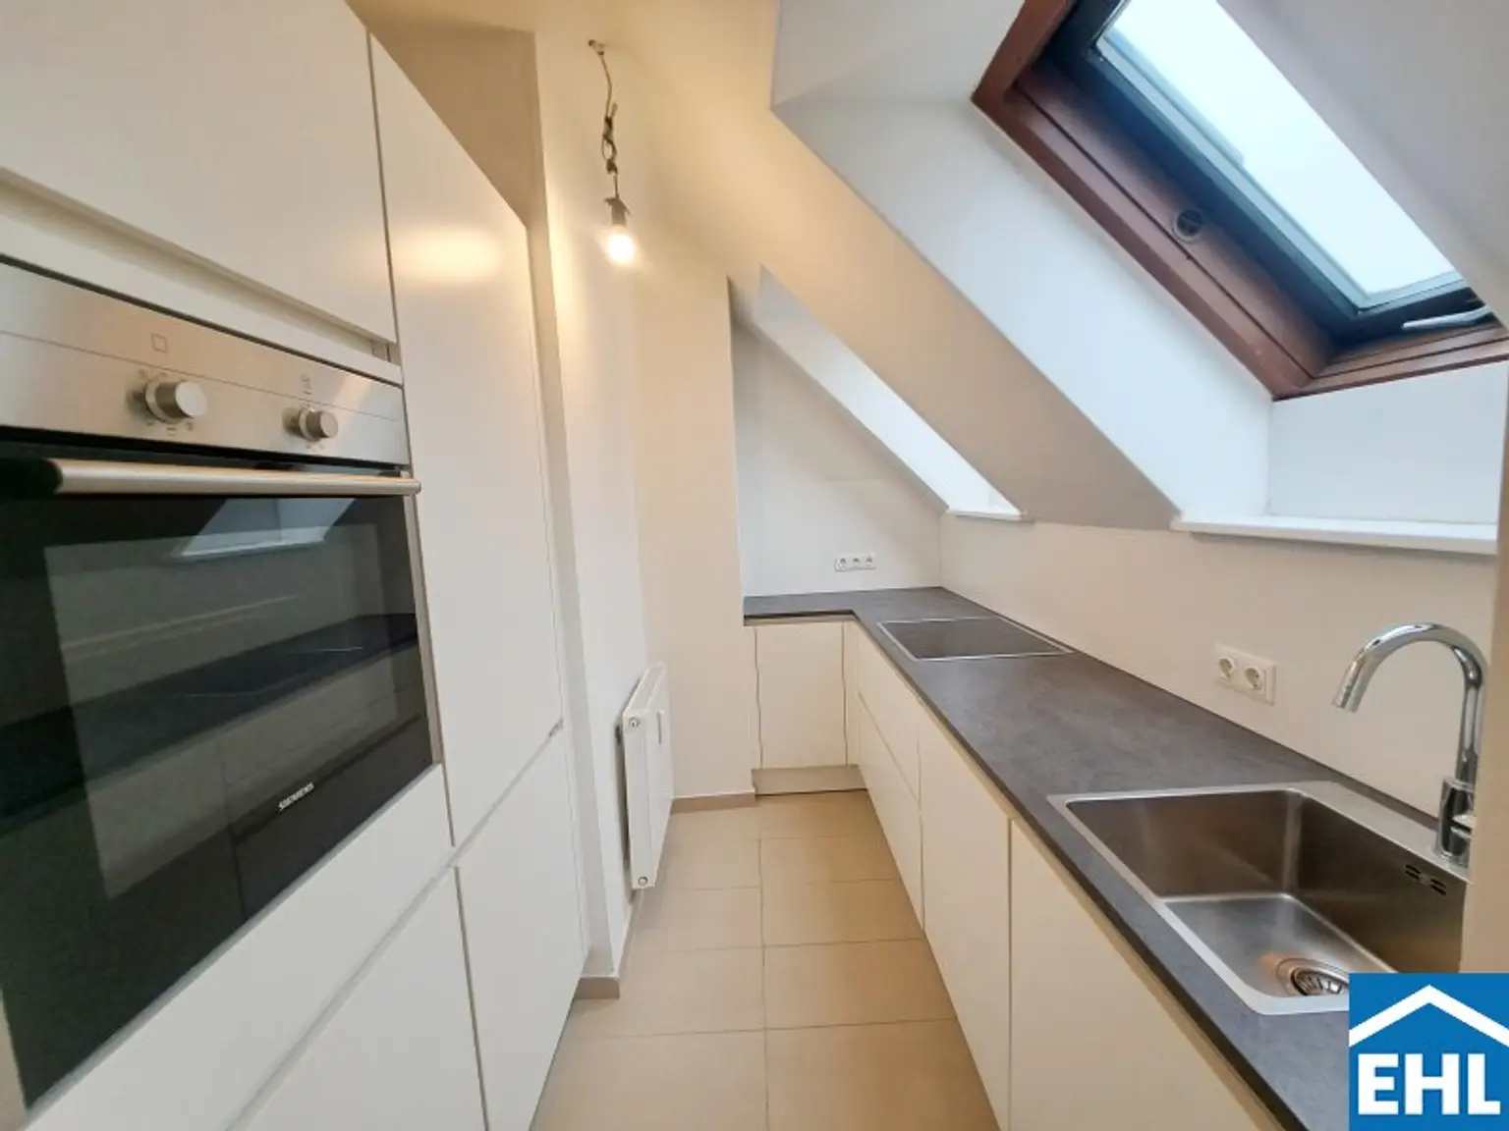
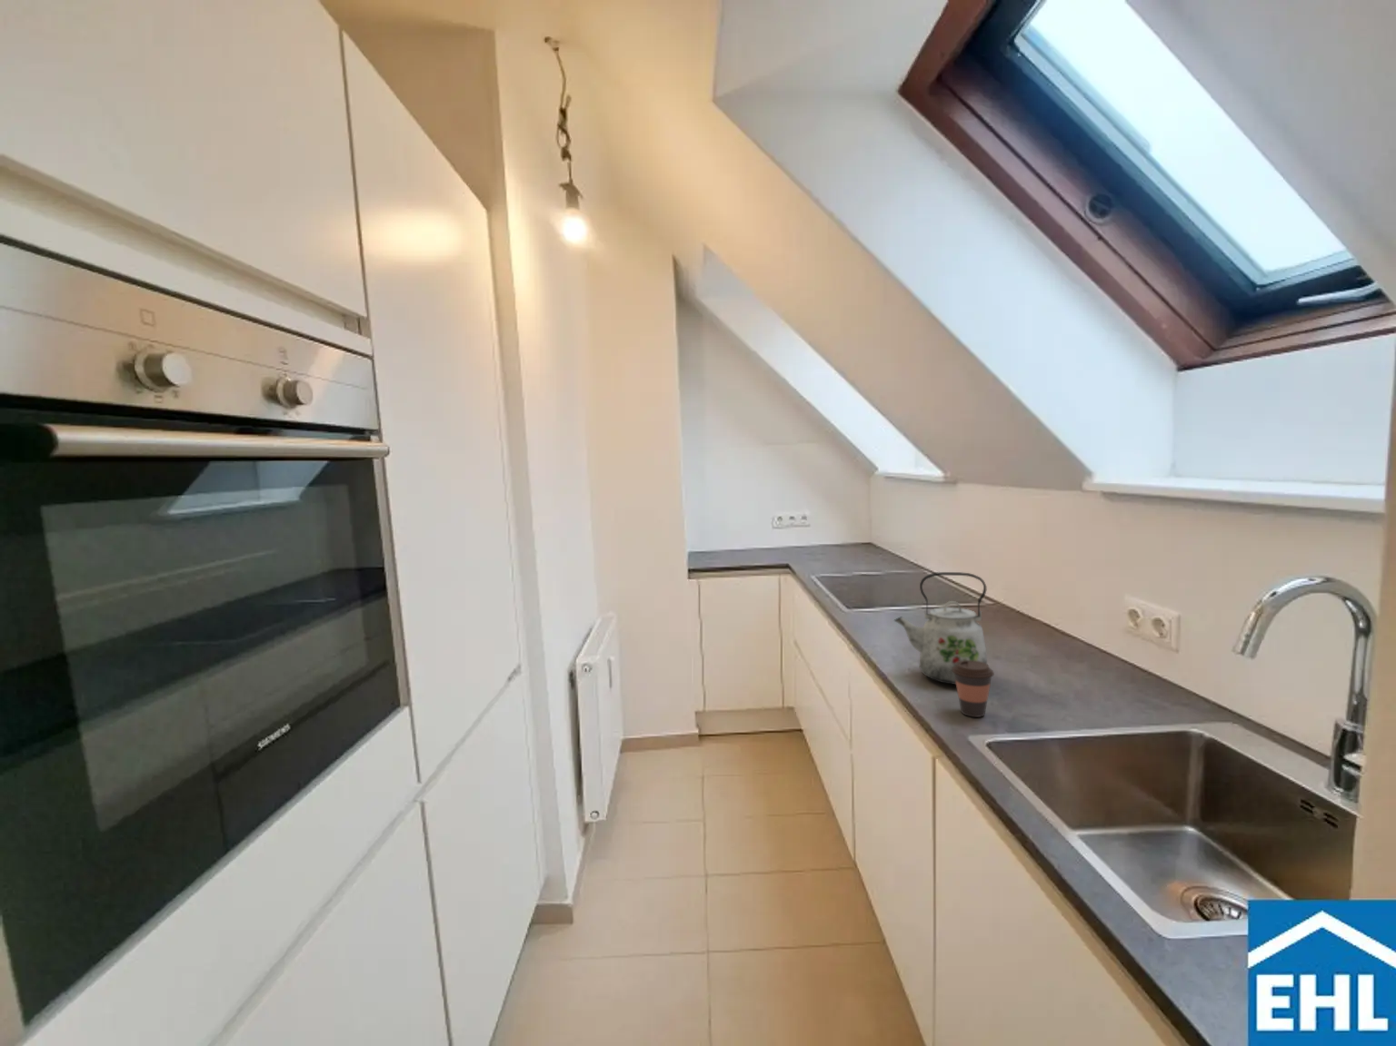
+ kettle [893,571,988,686]
+ coffee cup [952,660,995,719]
